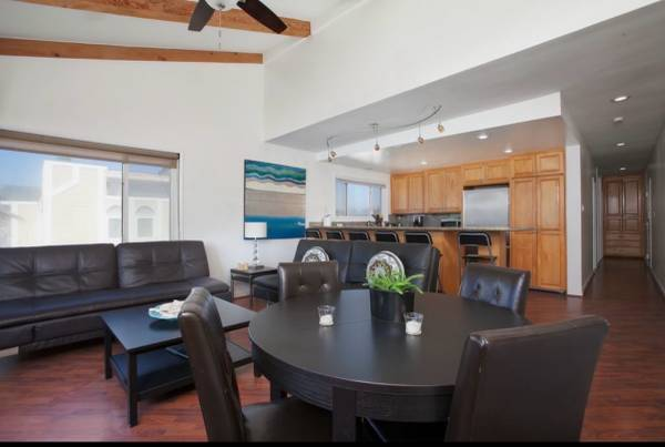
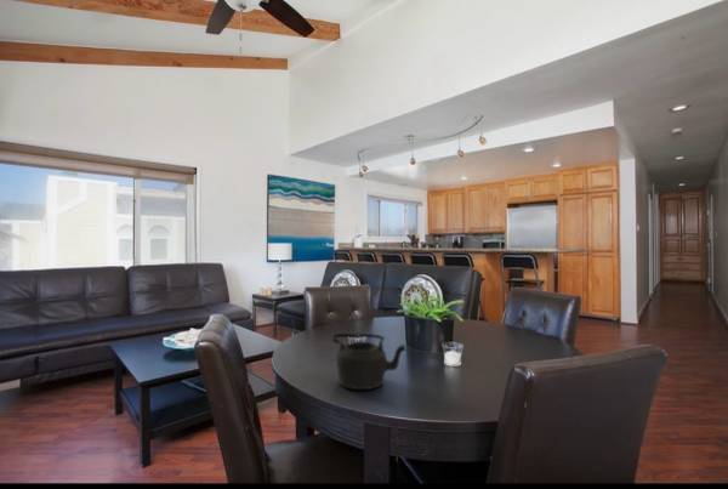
+ teapot [330,332,408,391]
